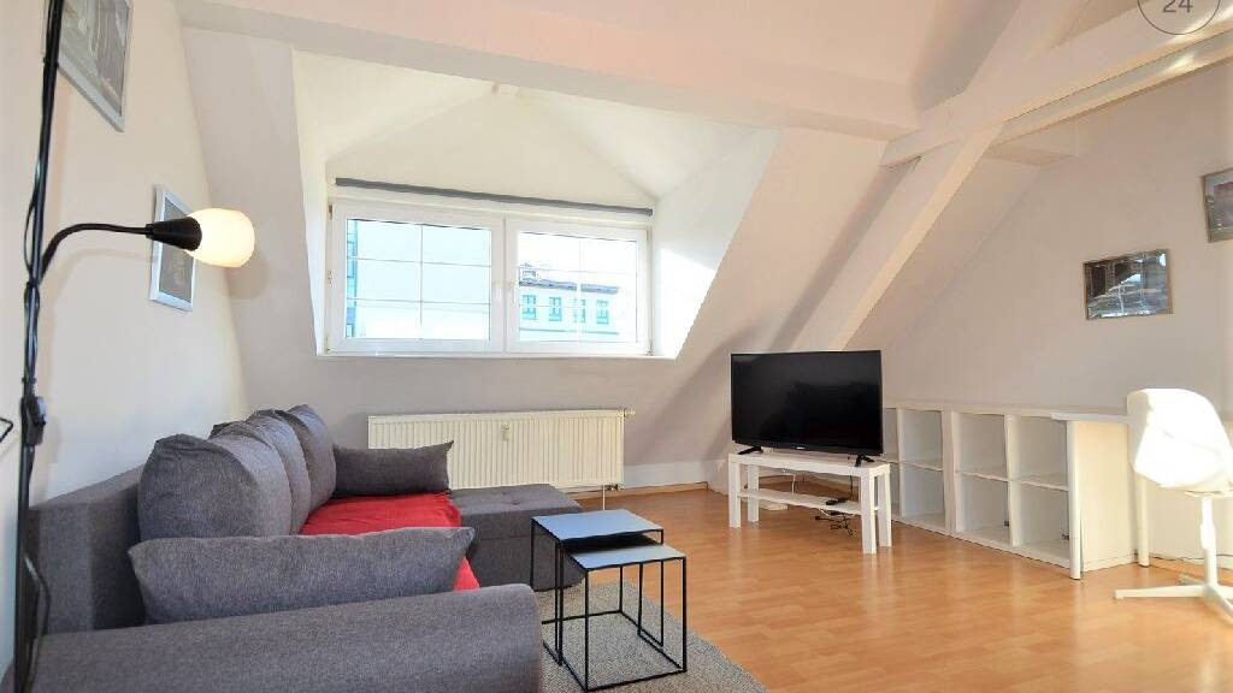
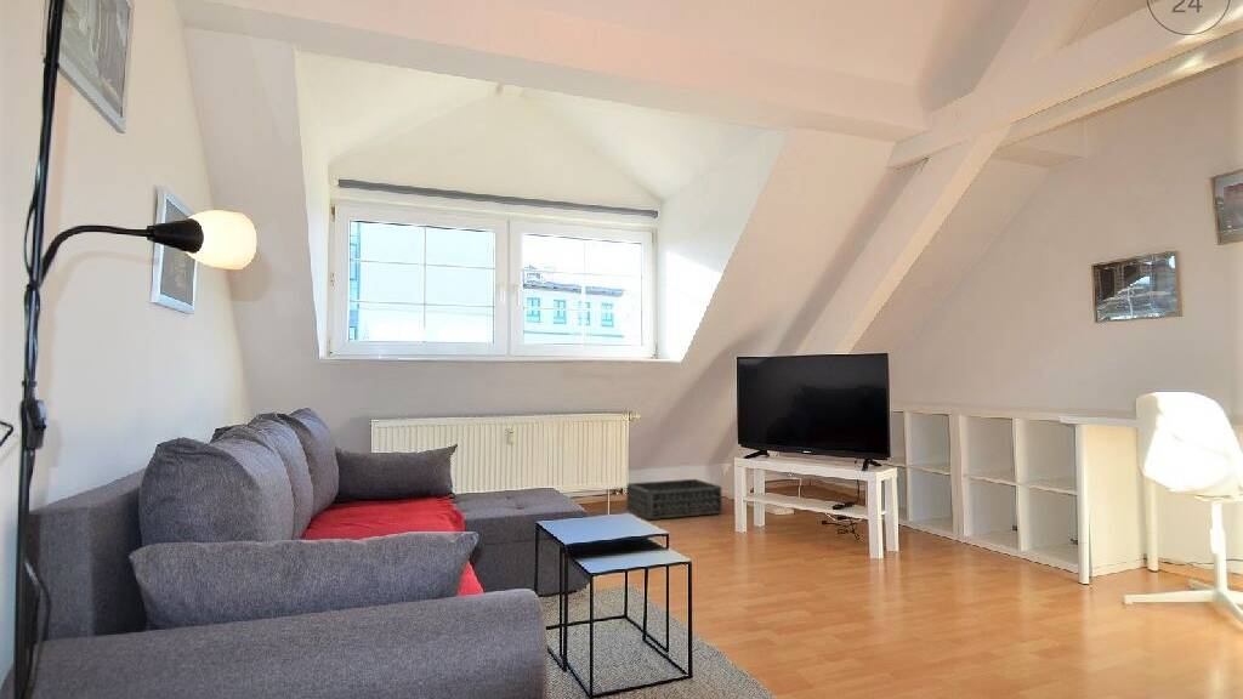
+ basket [625,478,723,521]
